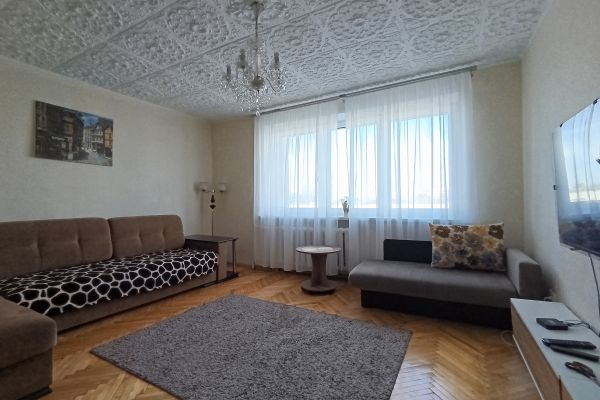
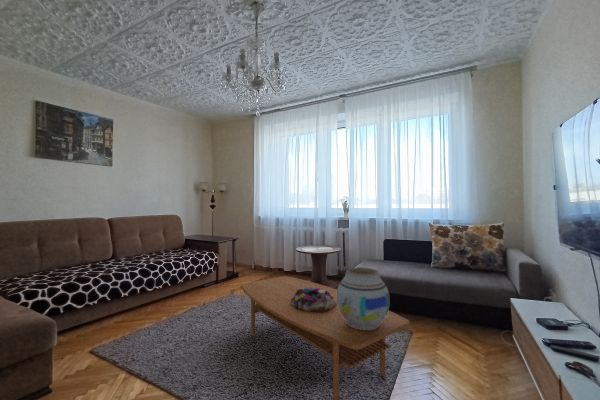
+ coffee table [239,275,411,400]
+ vase [337,266,391,330]
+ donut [291,288,337,312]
